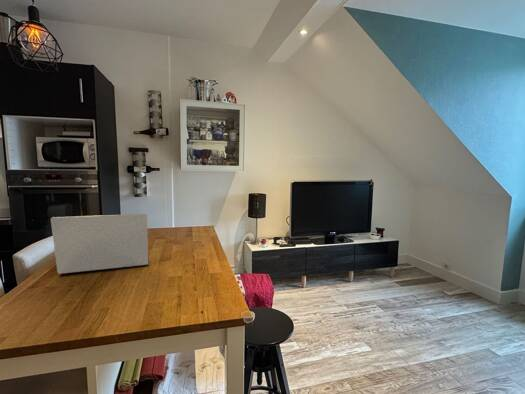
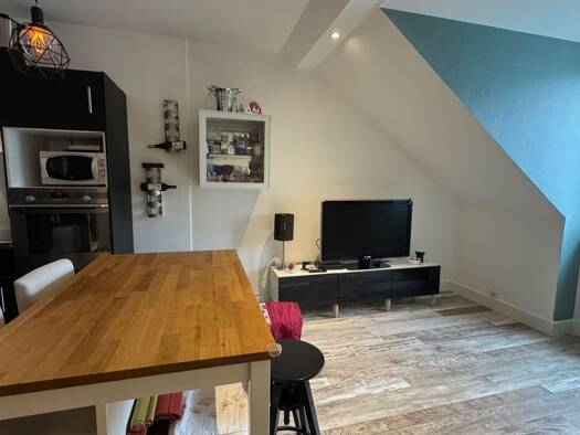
- laptop [50,213,149,275]
